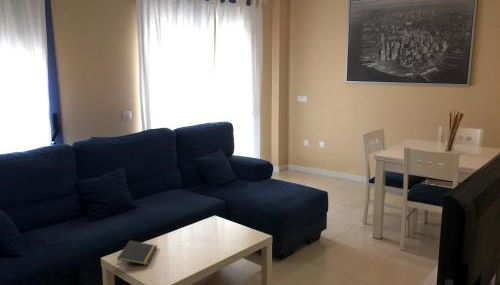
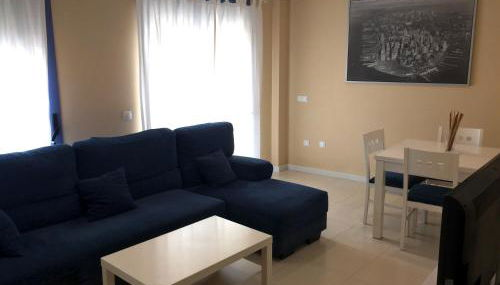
- notepad [116,239,158,266]
